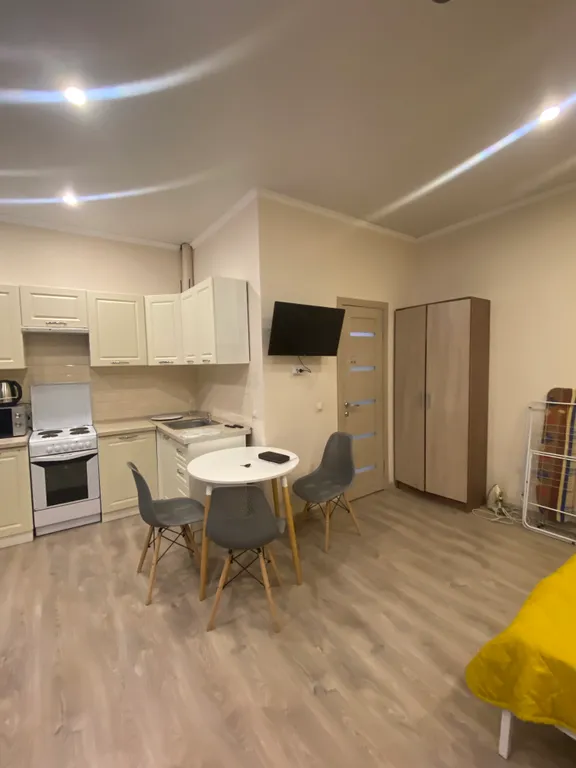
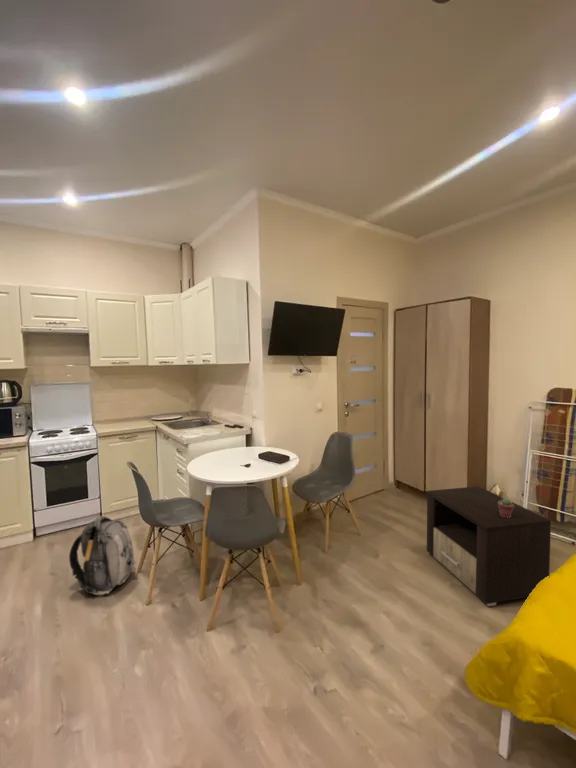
+ potted succulent [498,497,514,518]
+ nightstand [426,485,552,607]
+ backpack [68,515,137,596]
